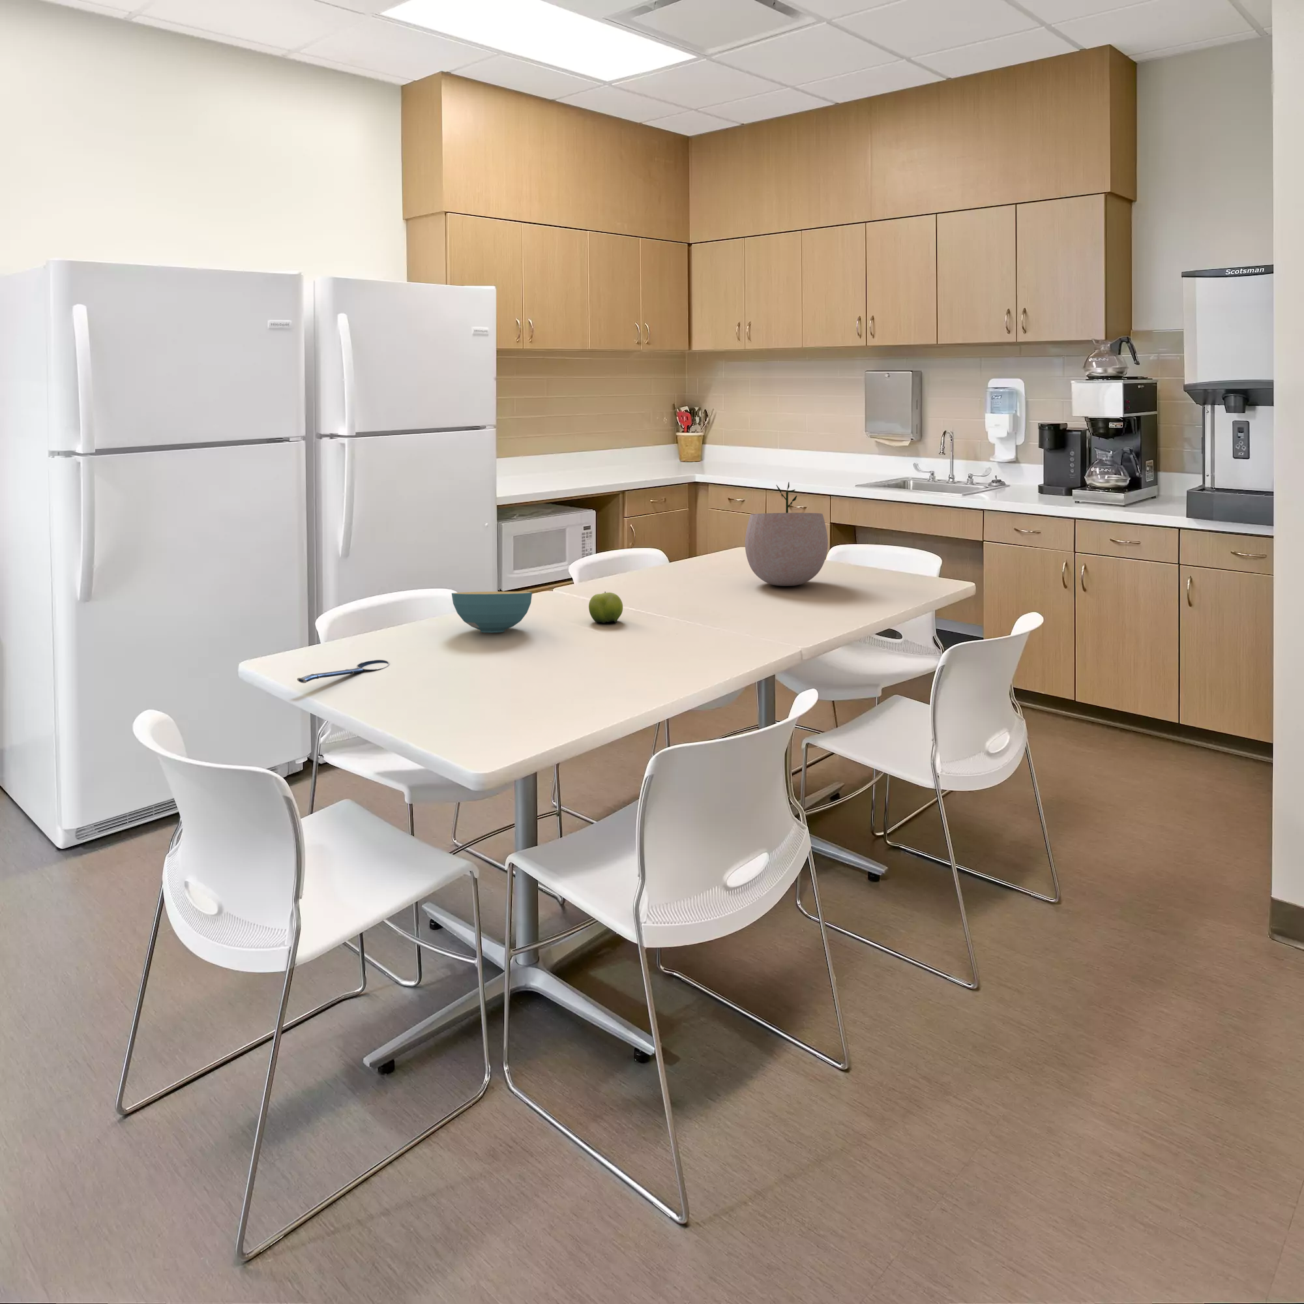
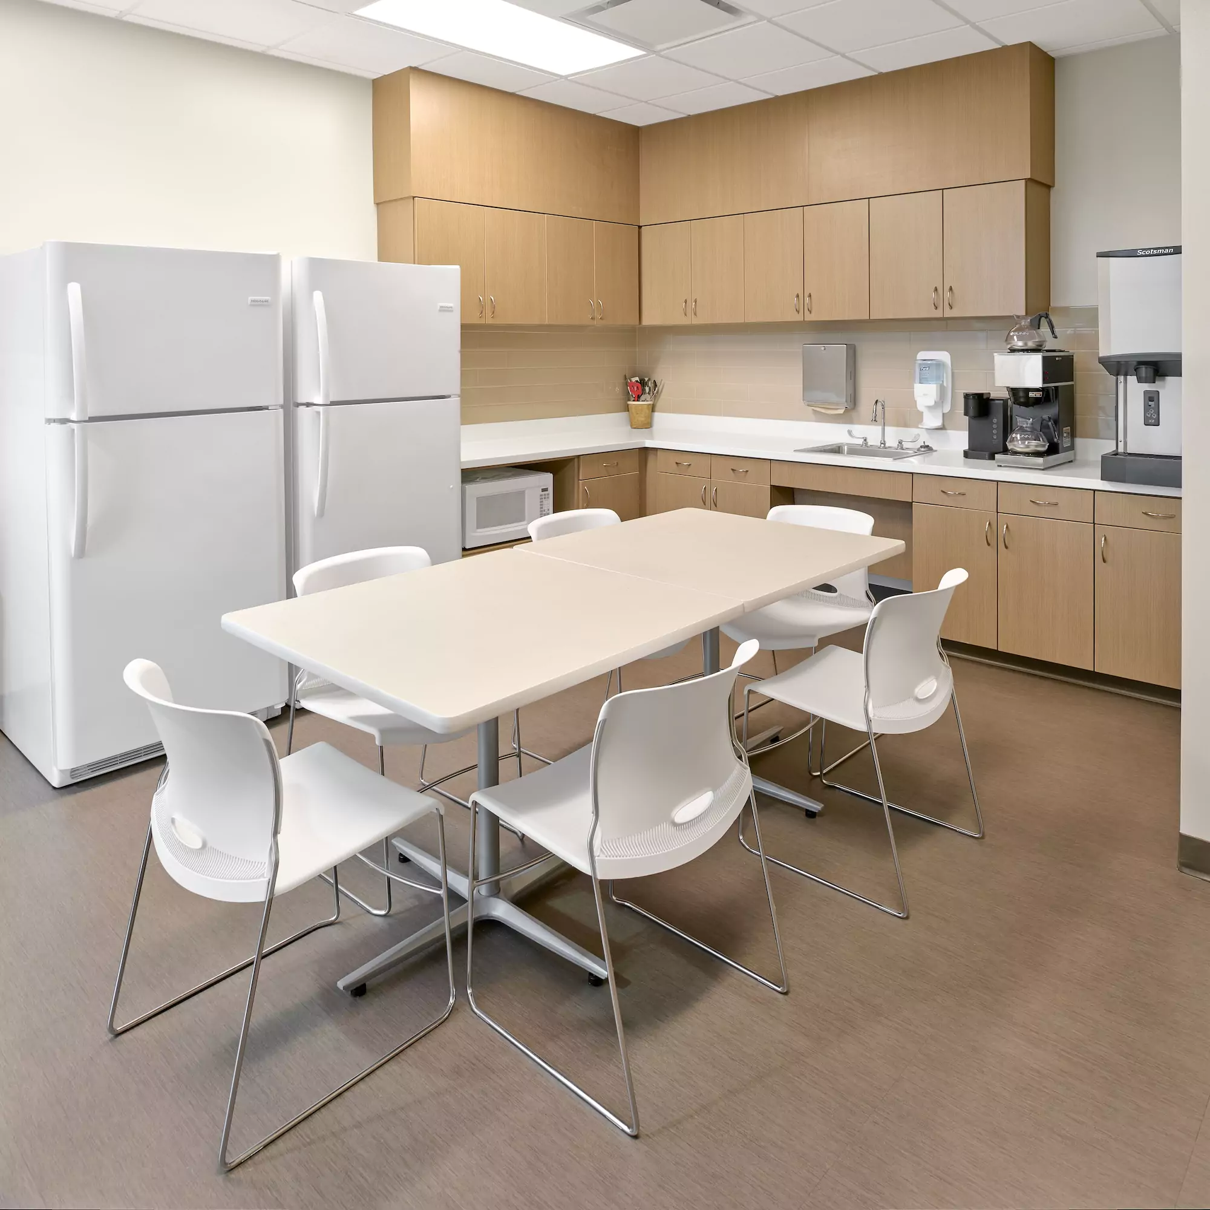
- spoon [296,659,390,684]
- fruit [588,591,623,625]
- plant pot [745,481,829,586]
- cereal bowl [451,591,533,633]
